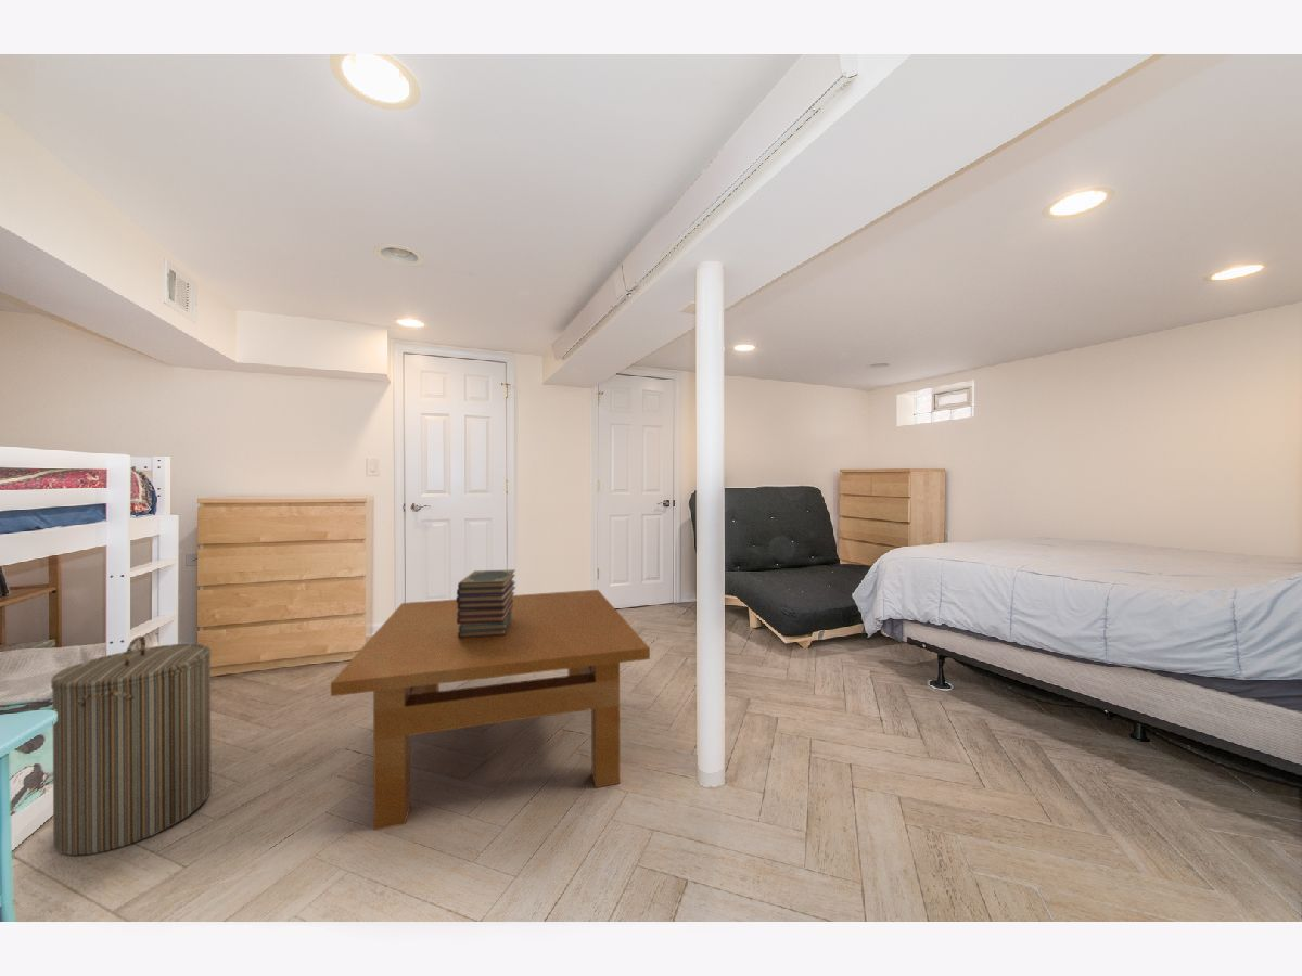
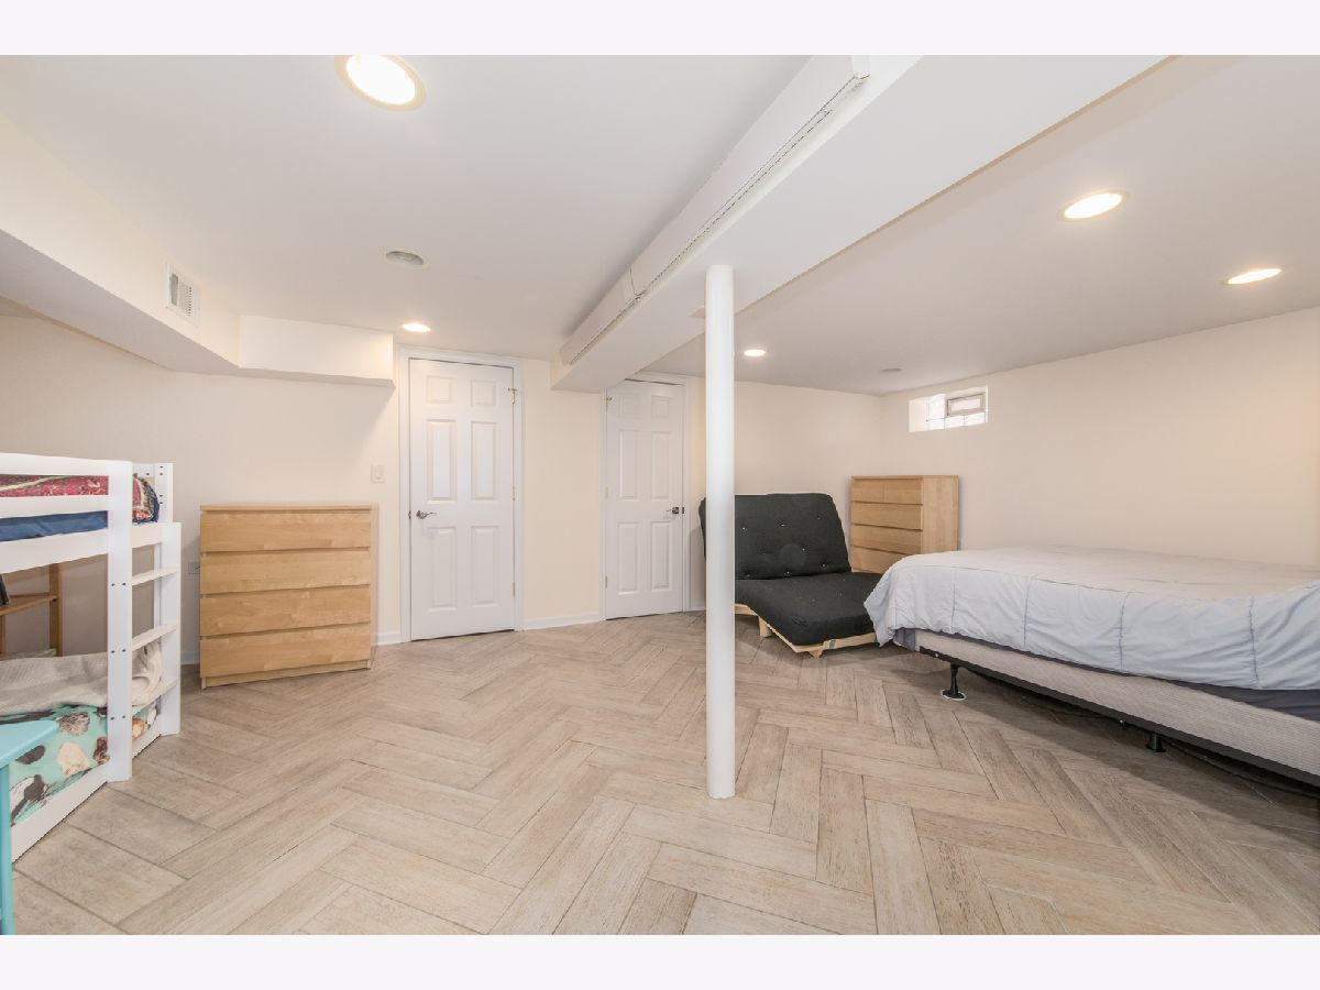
- table [330,589,651,831]
- book stack [455,568,516,639]
- laundry hamper [50,635,213,857]
